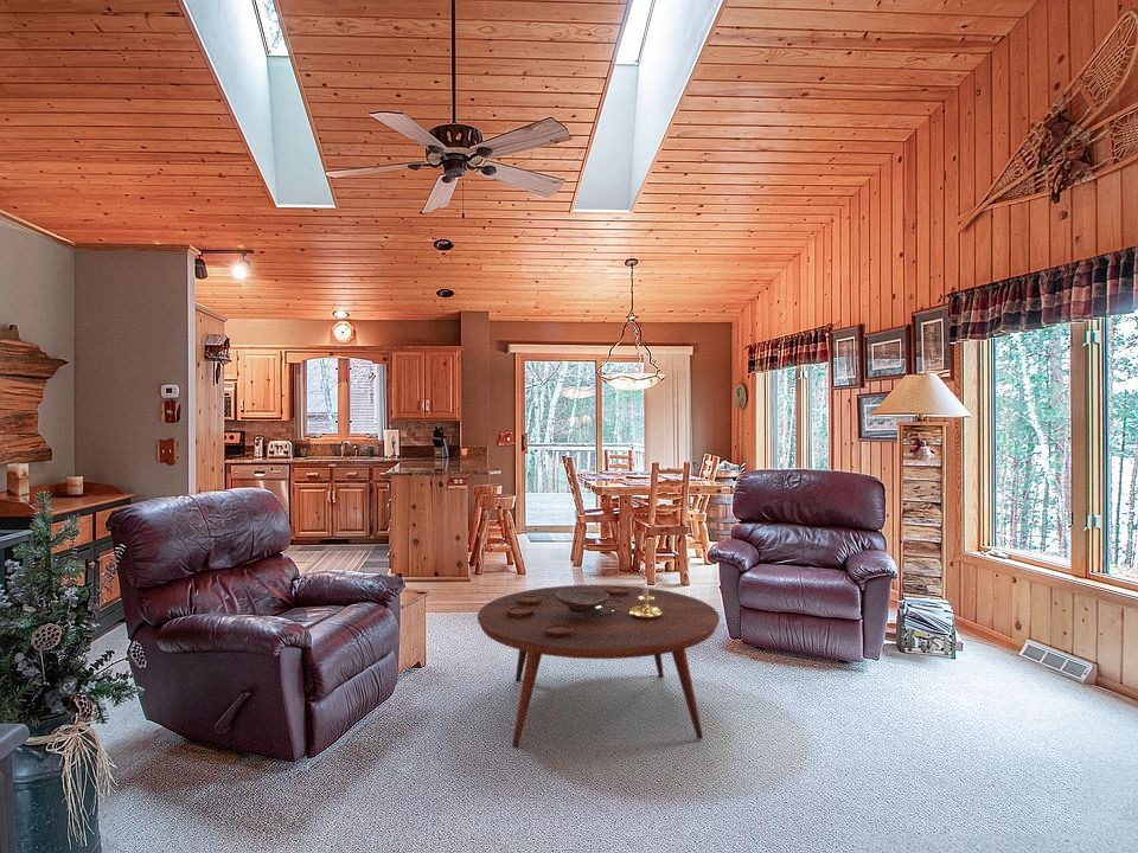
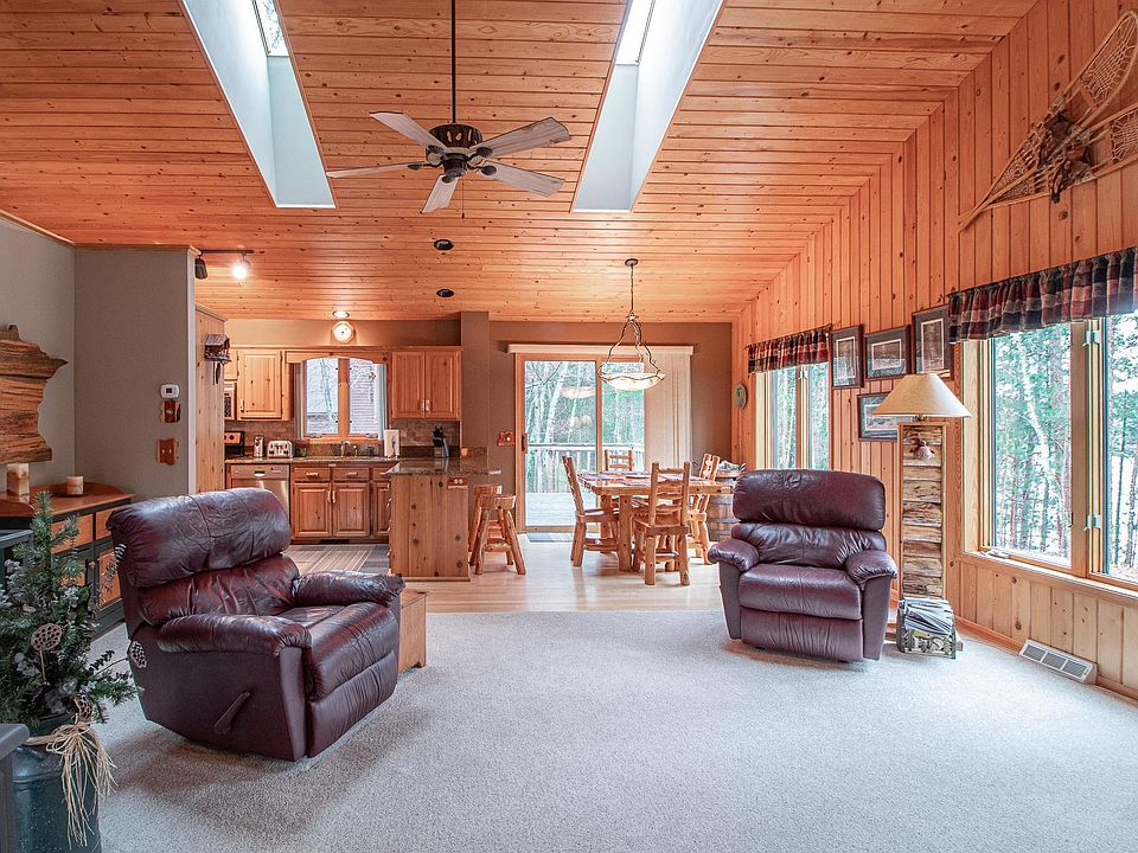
- decorative bowl [556,591,609,614]
- candle holder [631,577,661,620]
- coffee table [477,584,721,748]
